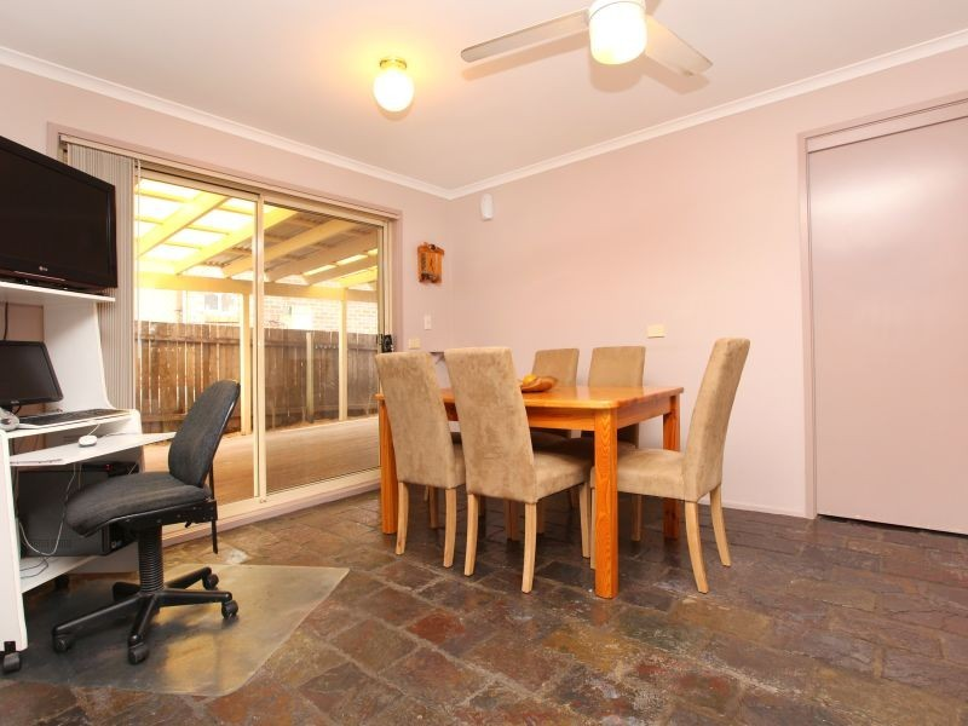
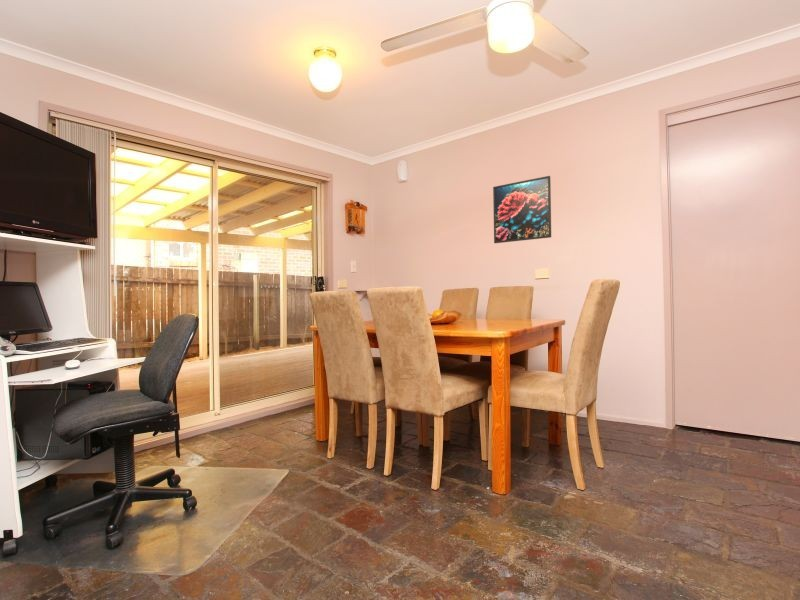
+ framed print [492,175,552,244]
